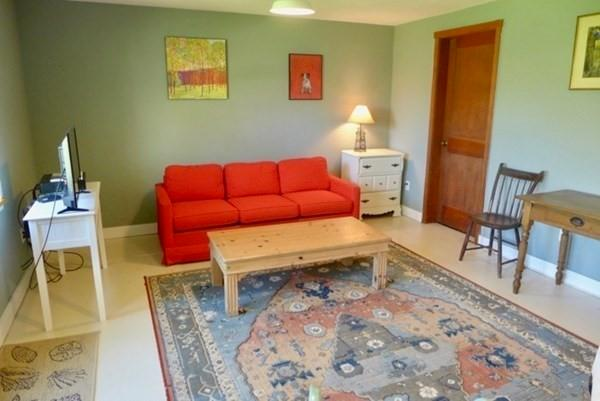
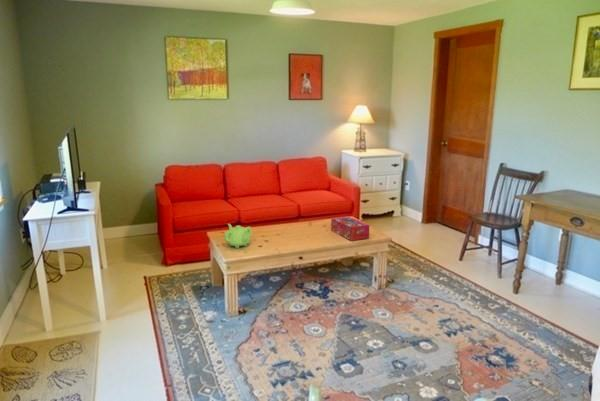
+ teapot [223,223,253,249]
+ tissue box [330,215,370,242]
